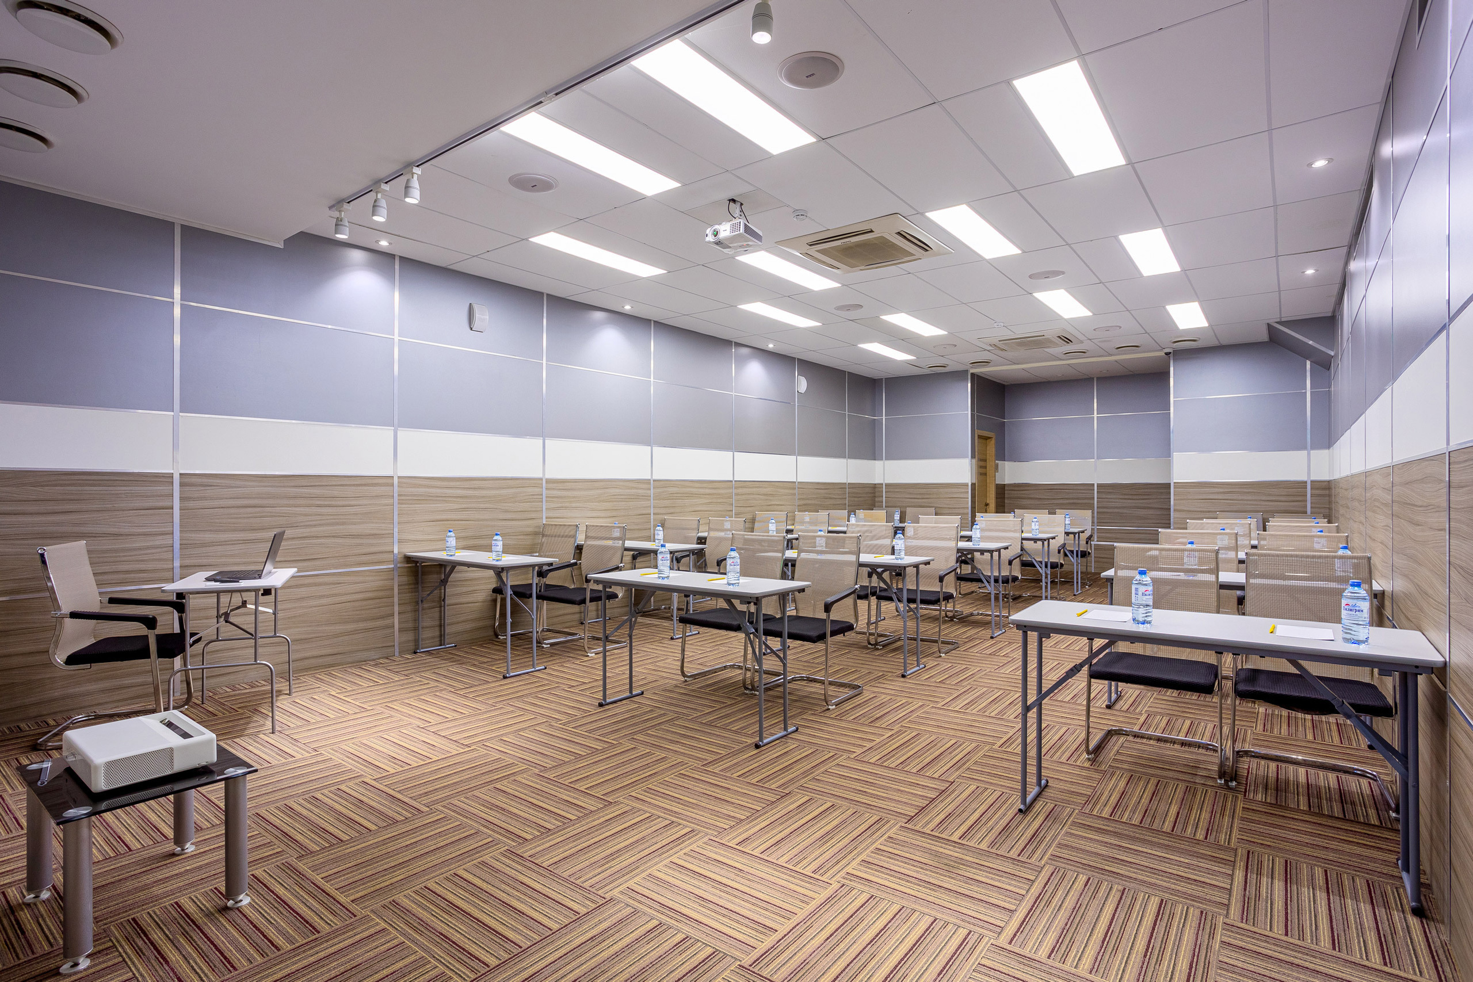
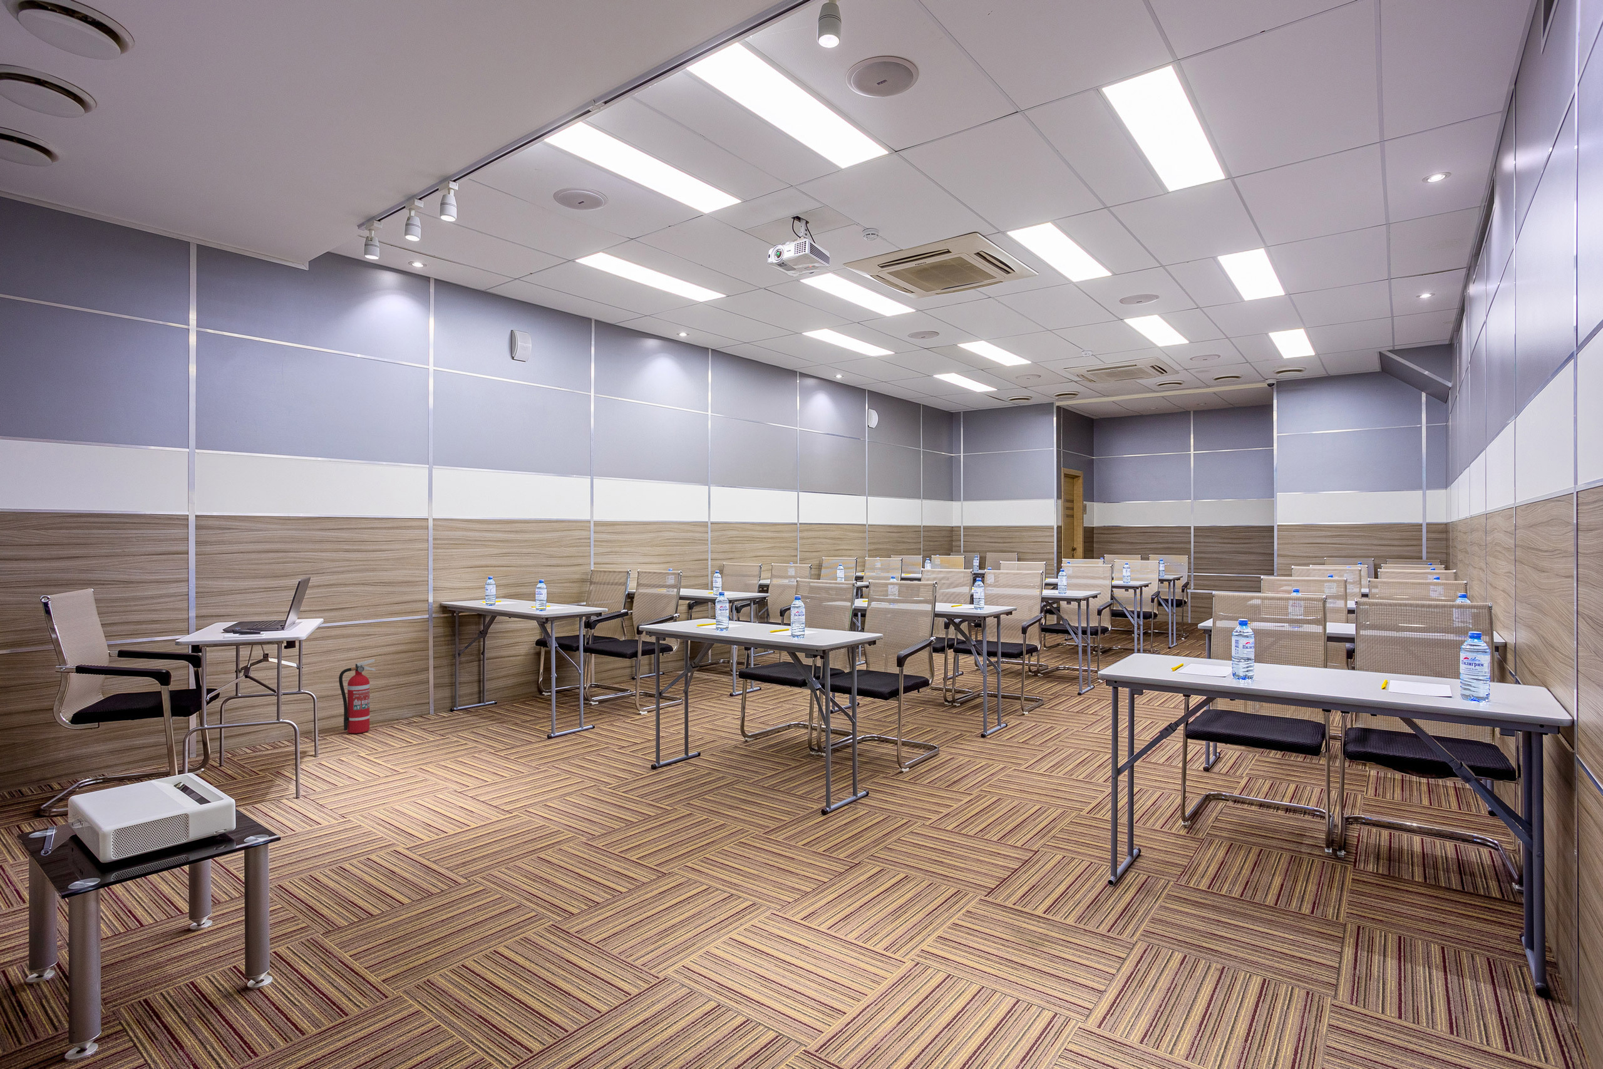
+ fire extinguisher [338,659,377,734]
